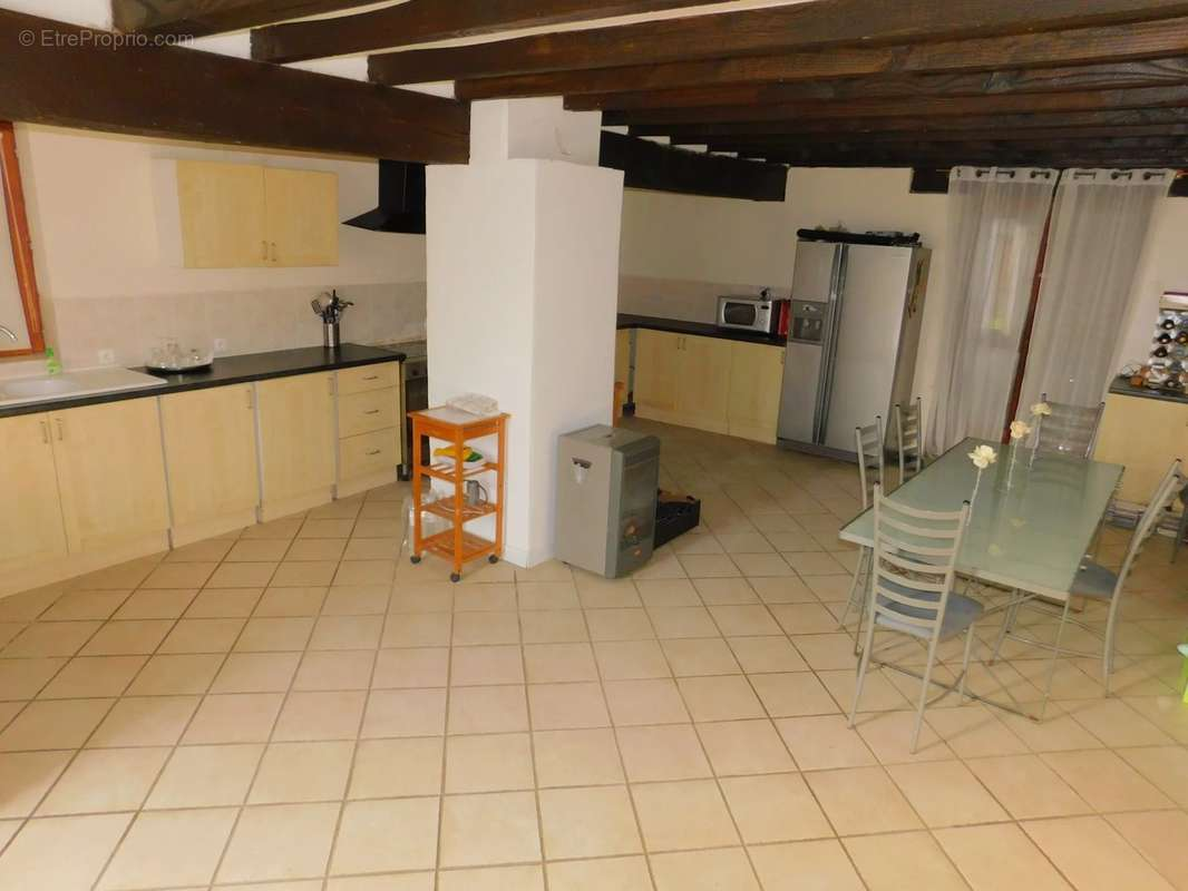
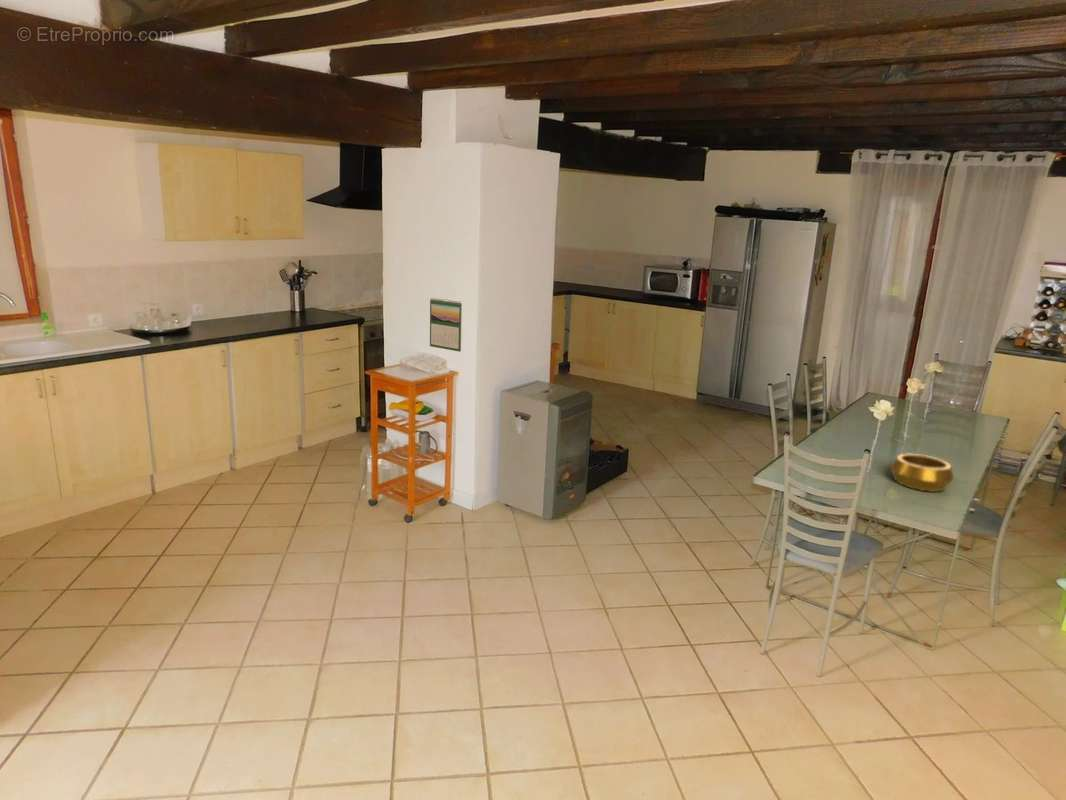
+ calendar [429,297,463,353]
+ decorative bowl [889,453,955,493]
